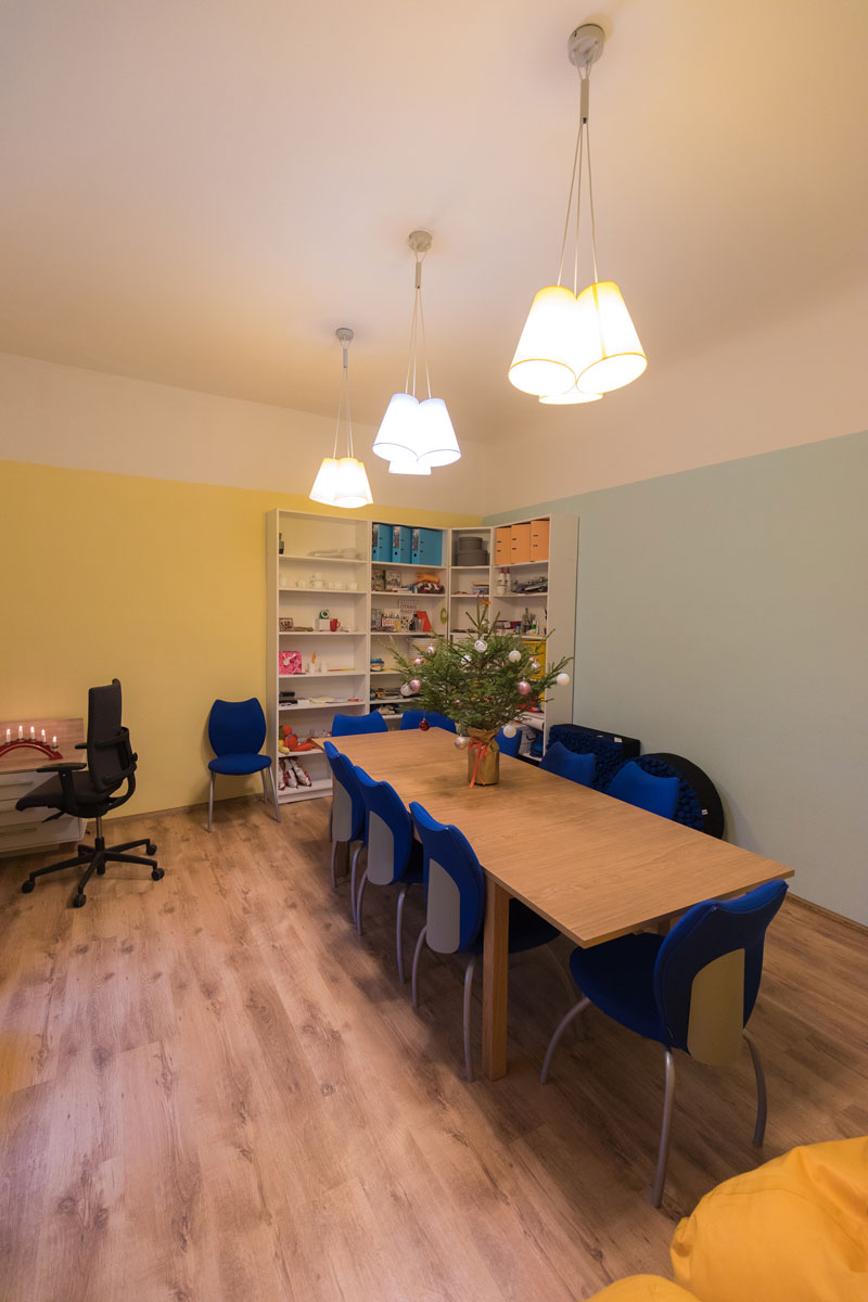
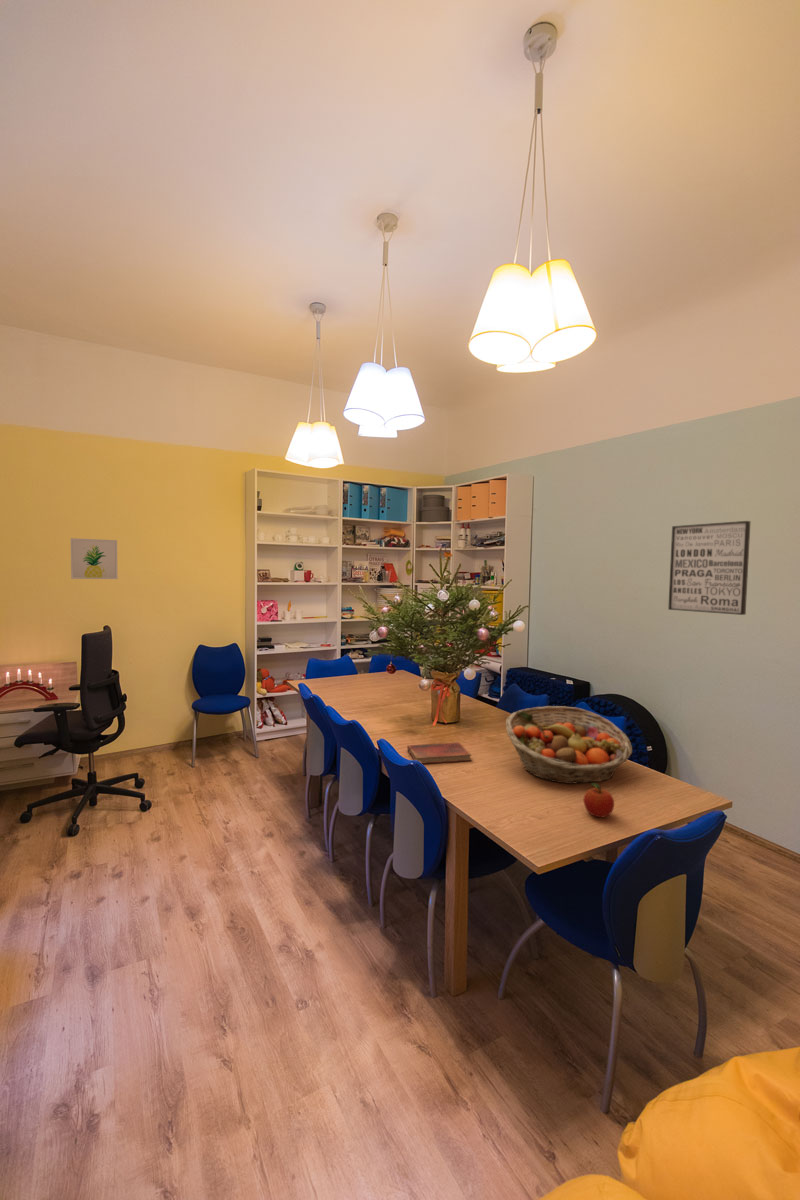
+ fruit basket [505,705,633,785]
+ fruit [583,782,615,818]
+ wall art [70,537,118,580]
+ wall art [667,520,751,616]
+ diary [406,741,473,765]
